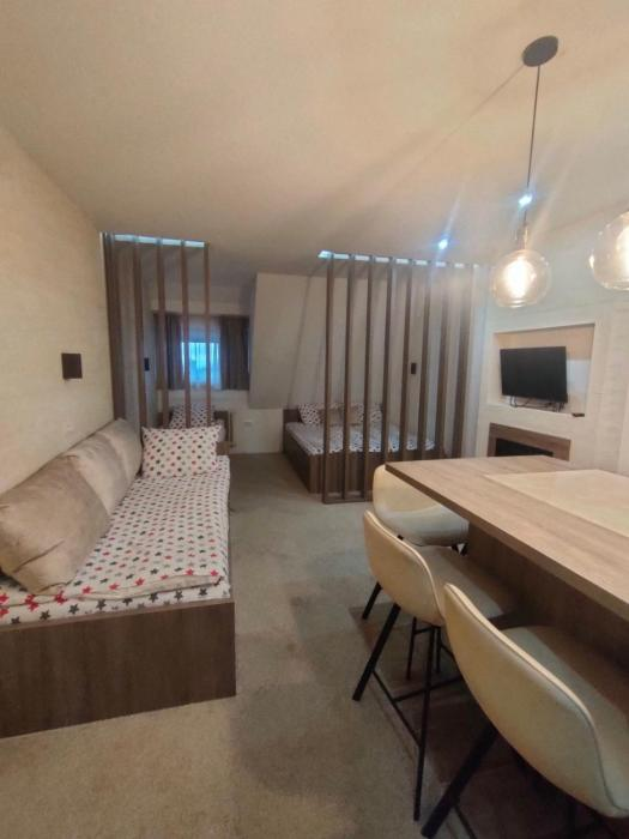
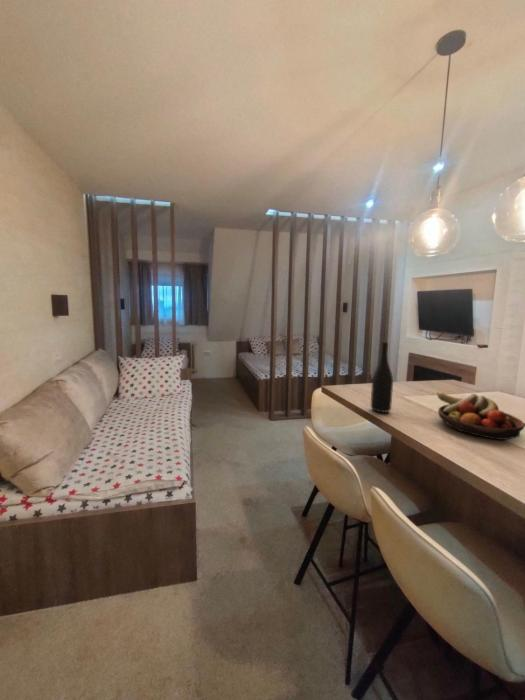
+ fruit bowl [436,391,525,441]
+ wine bottle [370,341,394,414]
